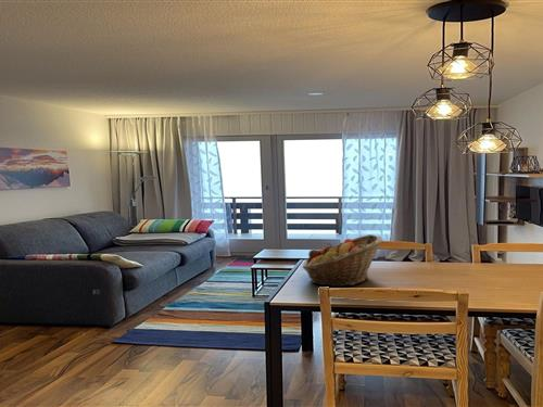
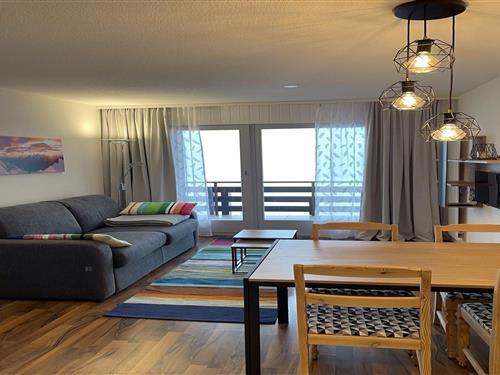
- fruit basket [301,233,383,288]
